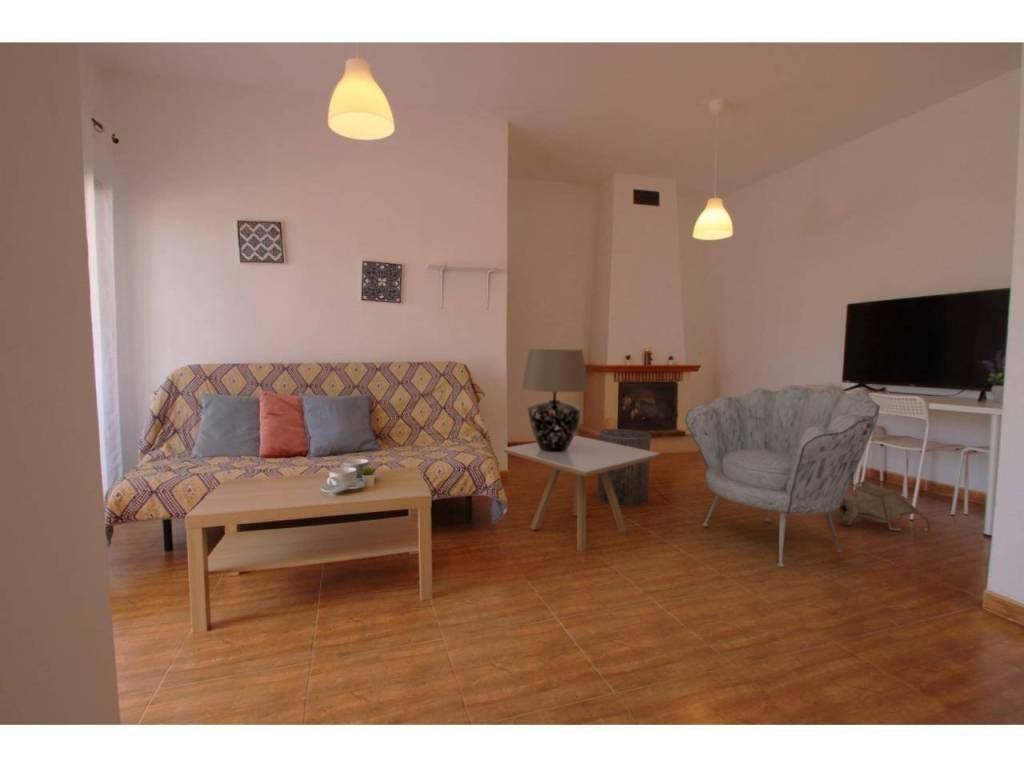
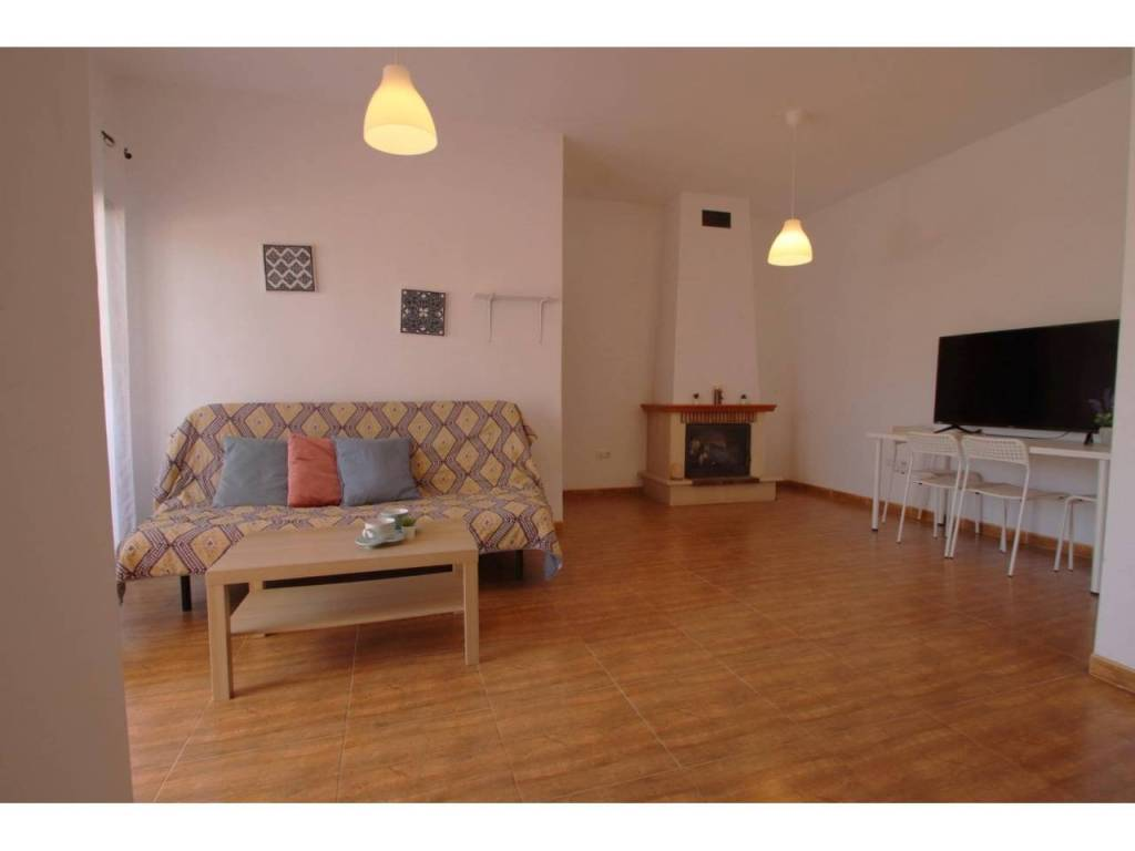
- side table [503,435,661,553]
- armchair [685,384,881,567]
- stool [596,428,652,507]
- table lamp [520,348,590,452]
- bag [832,480,931,533]
